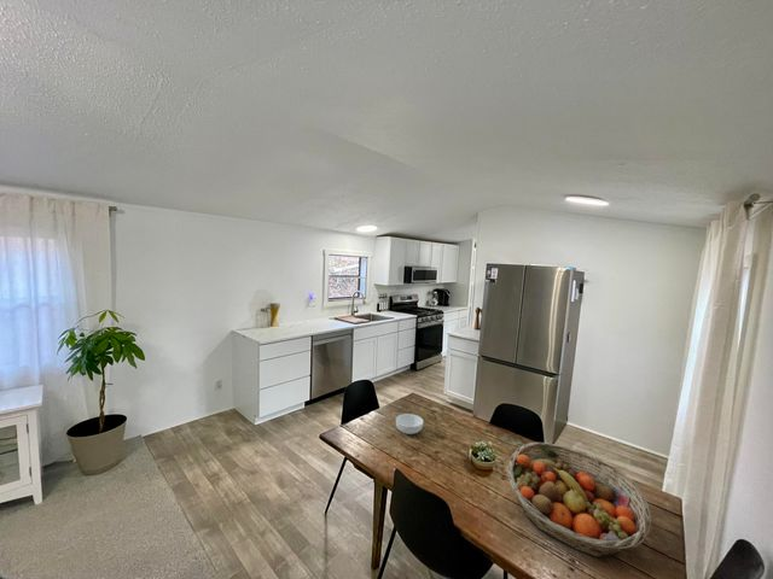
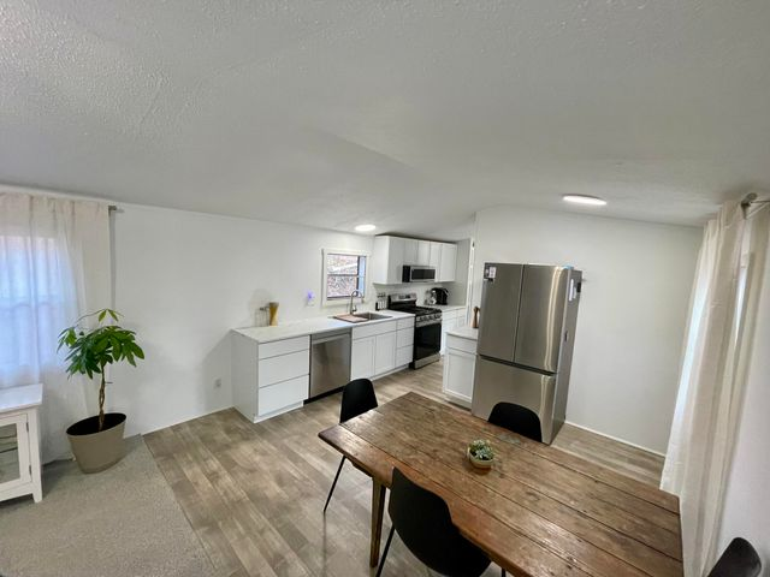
- fruit basket [506,441,652,558]
- cereal bowl [395,413,424,435]
